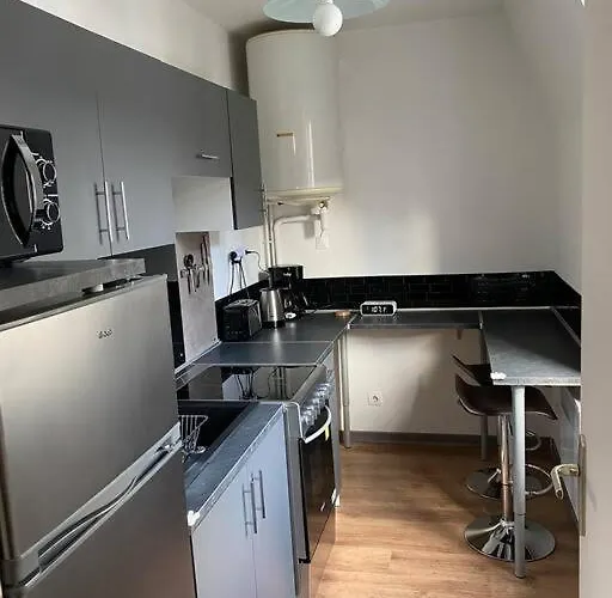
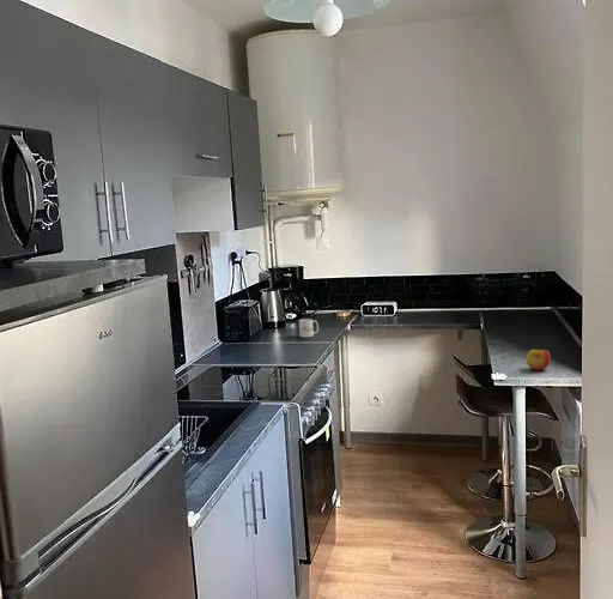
+ mug [298,317,320,339]
+ apple [526,349,552,371]
